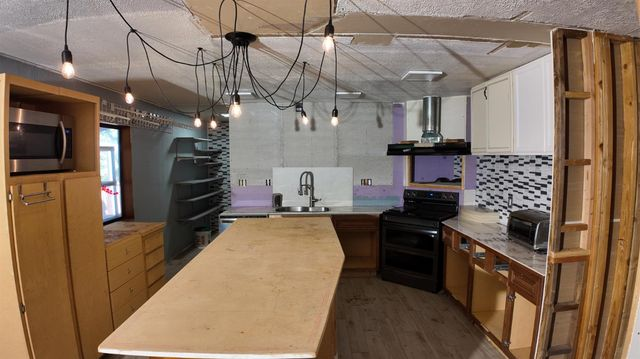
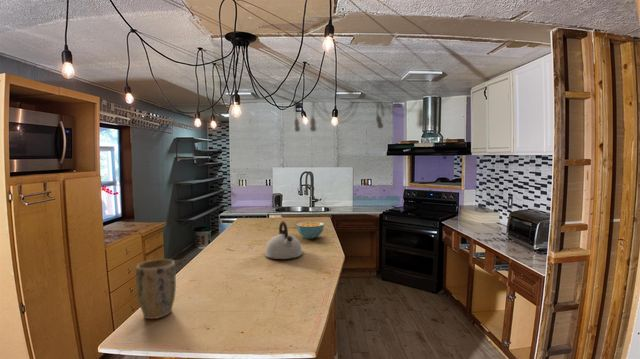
+ kettle [264,220,304,260]
+ plant pot [135,258,177,320]
+ cereal bowl [296,221,325,240]
